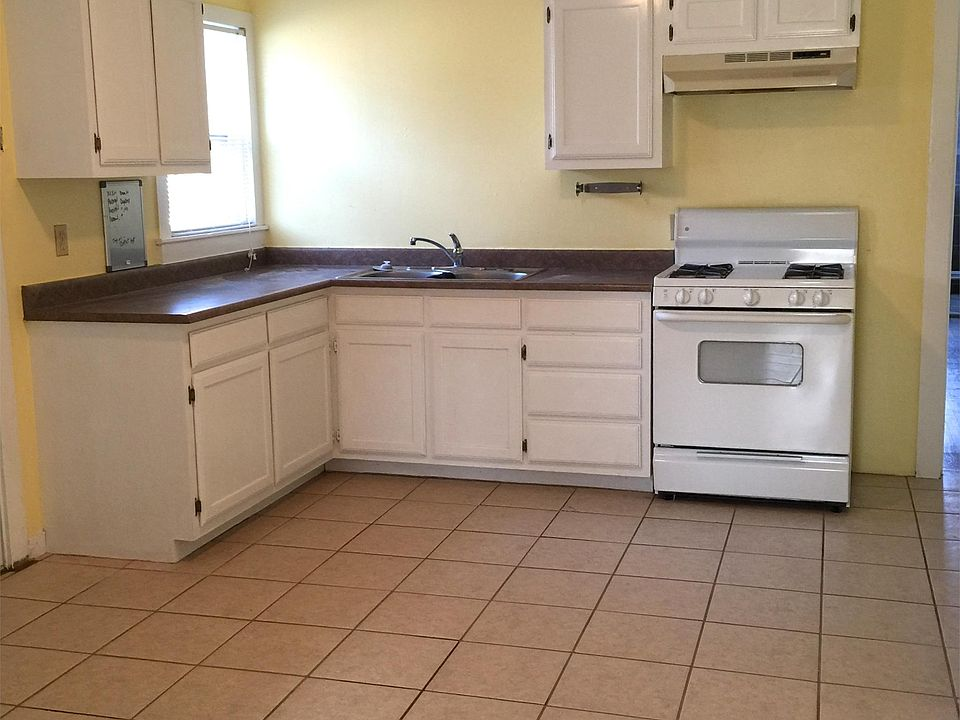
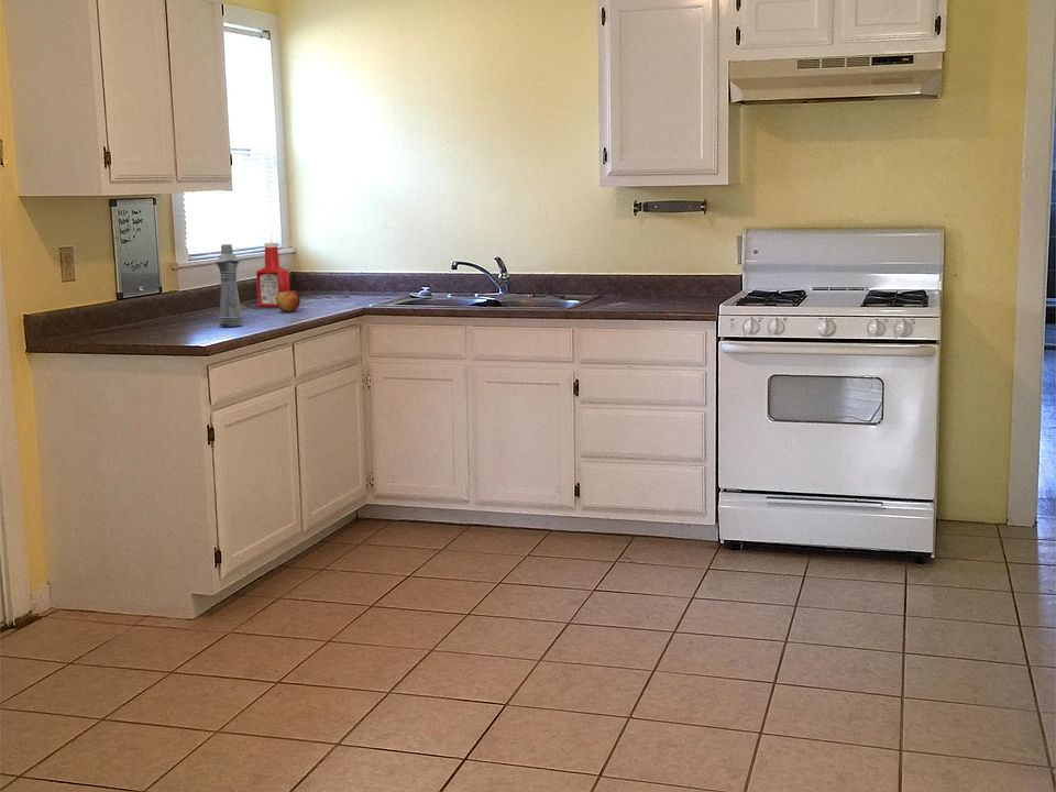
+ bottle [215,243,244,328]
+ soap bottle [255,242,292,308]
+ apple [276,289,301,314]
